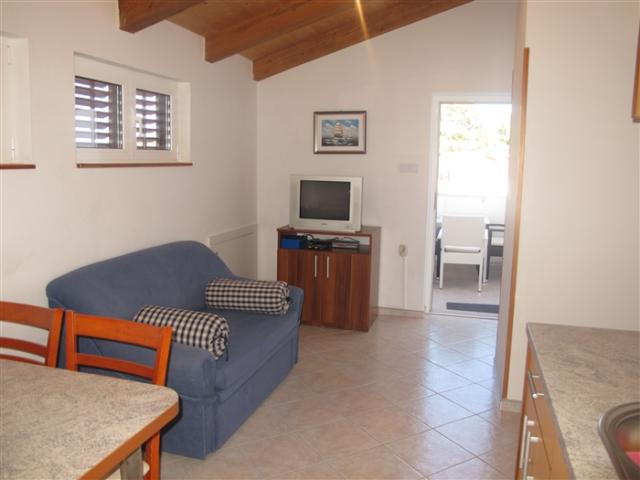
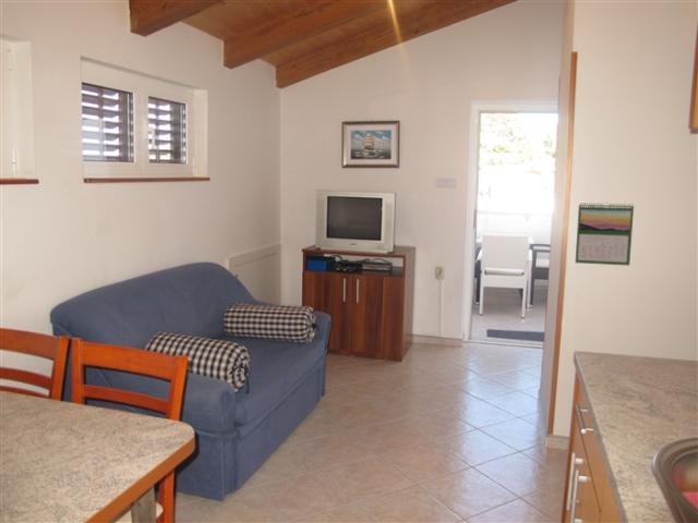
+ calendar [574,202,635,267]
